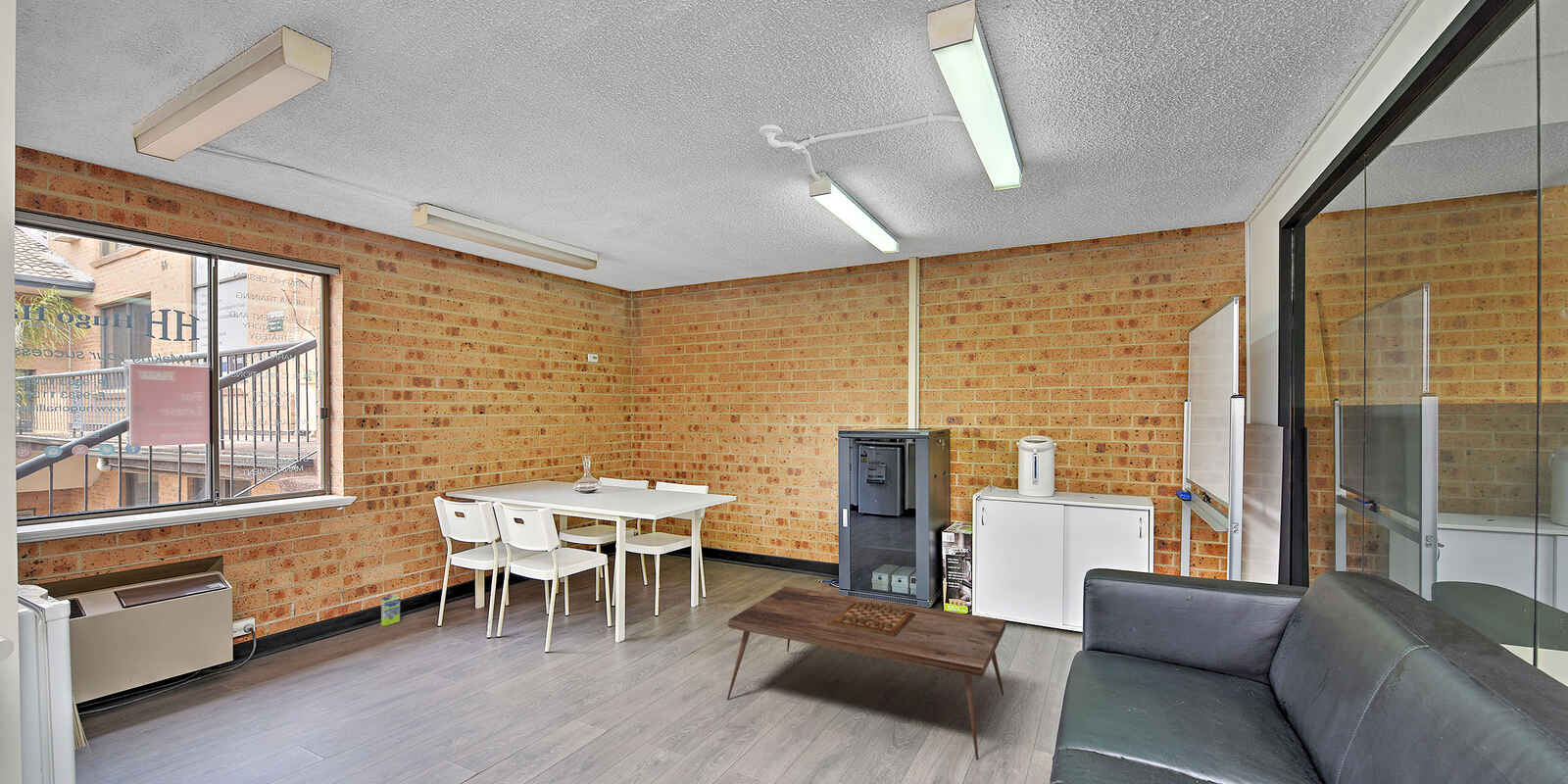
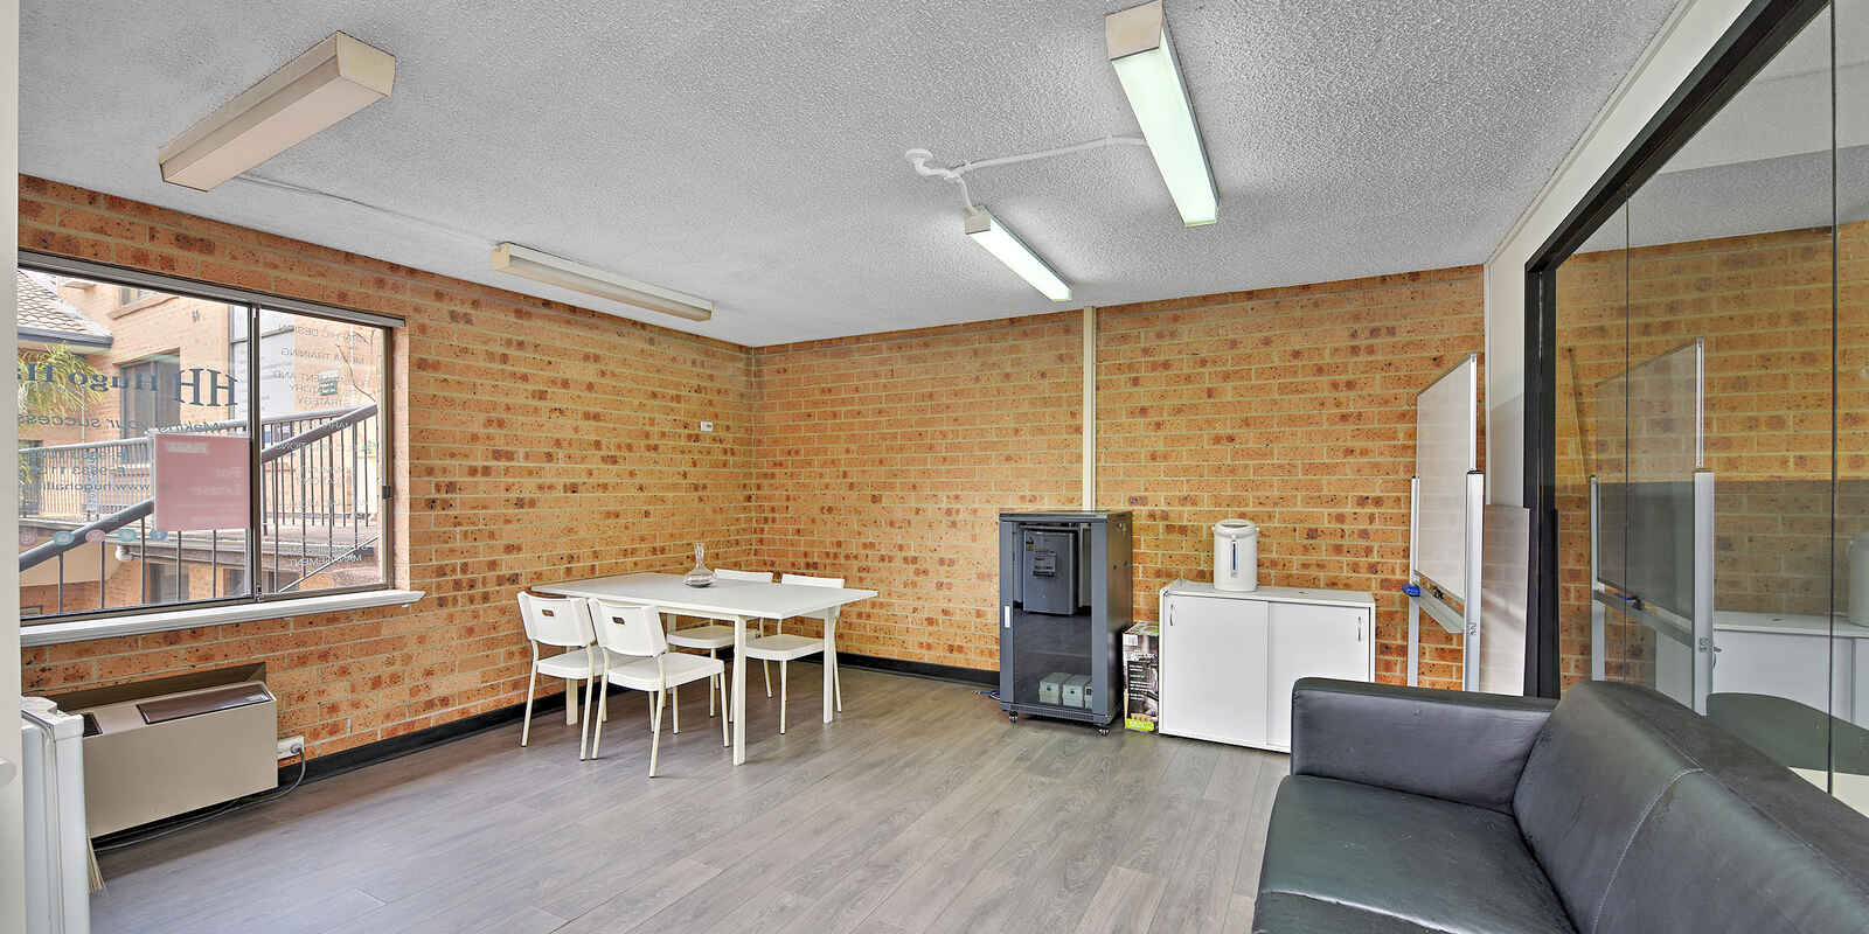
- coffee table [726,586,1006,761]
- box [380,593,401,627]
